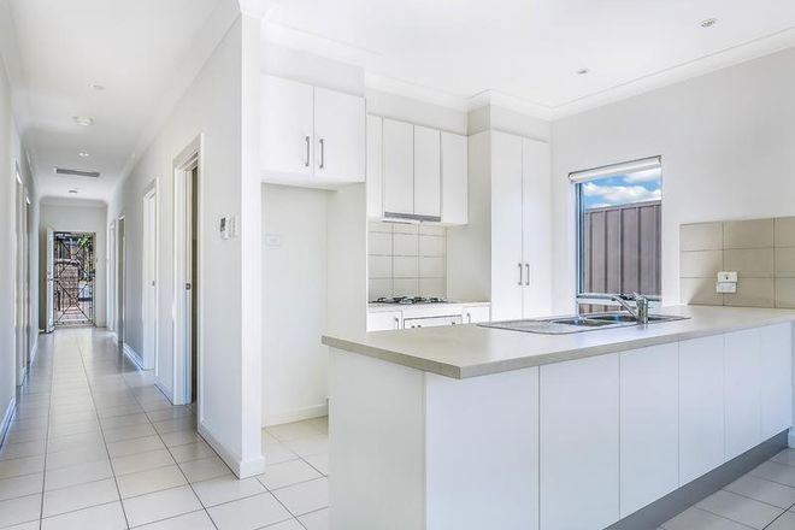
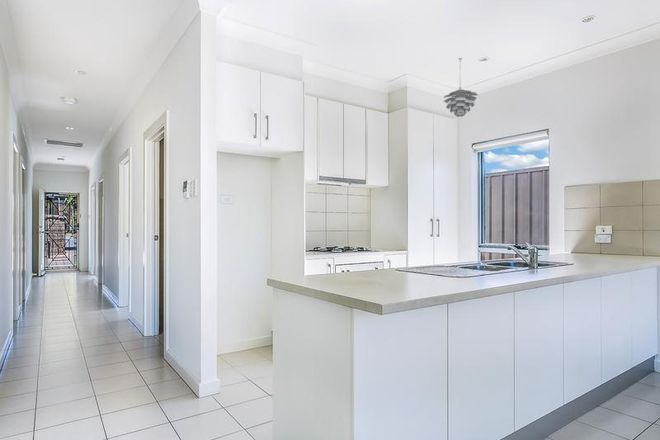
+ pendant light [443,57,479,118]
